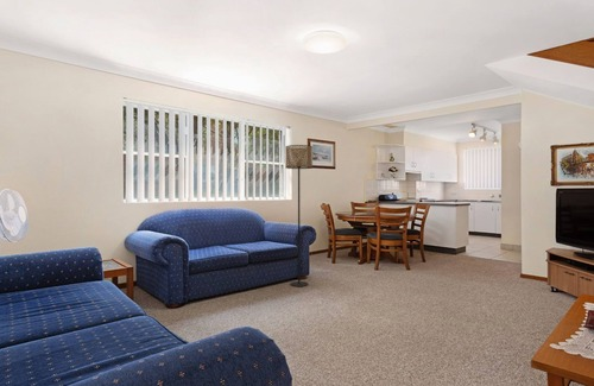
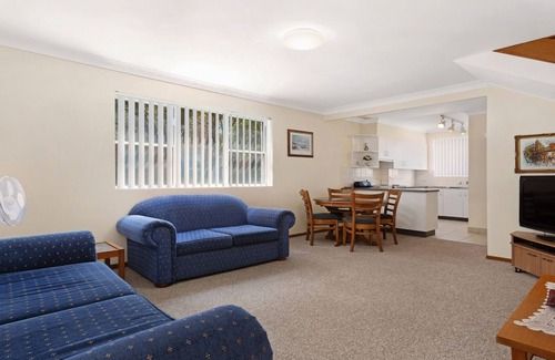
- floor lamp [284,144,314,287]
